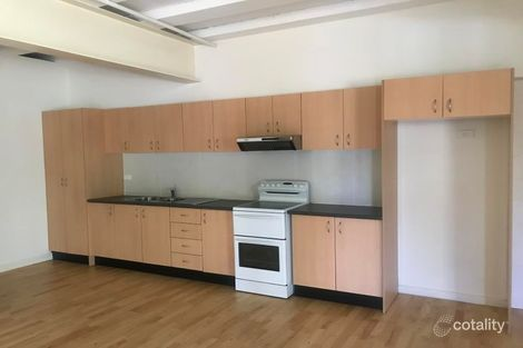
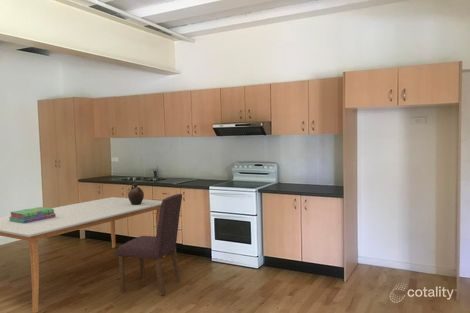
+ ceramic jug [127,183,145,205]
+ dining chair [116,193,183,297]
+ dining table [0,196,166,313]
+ stack of books [9,206,56,223]
